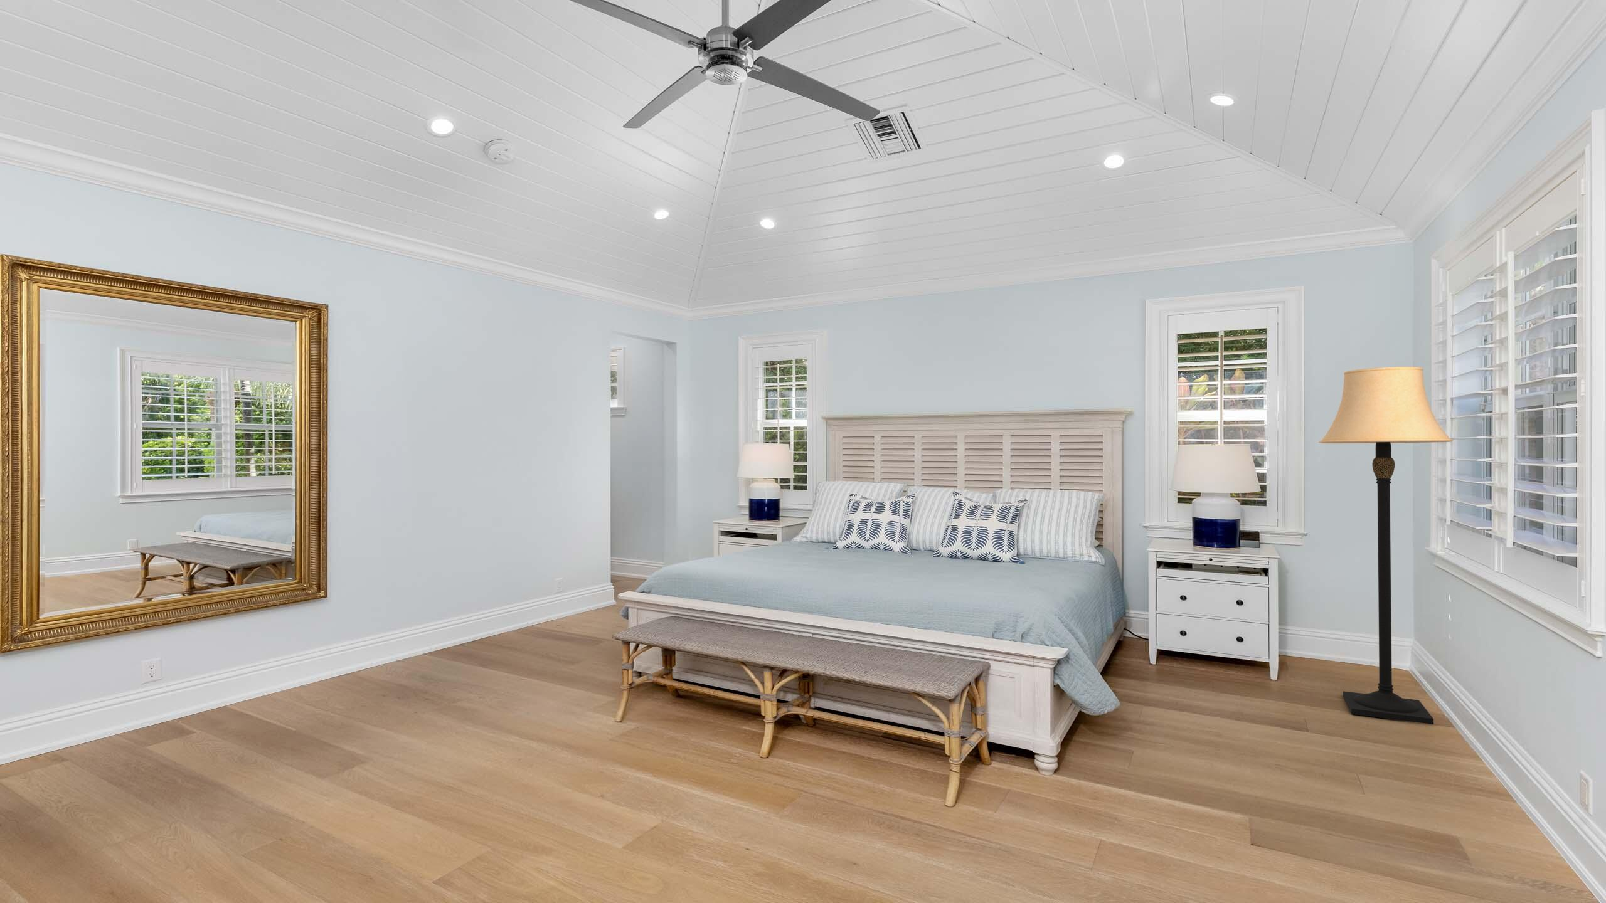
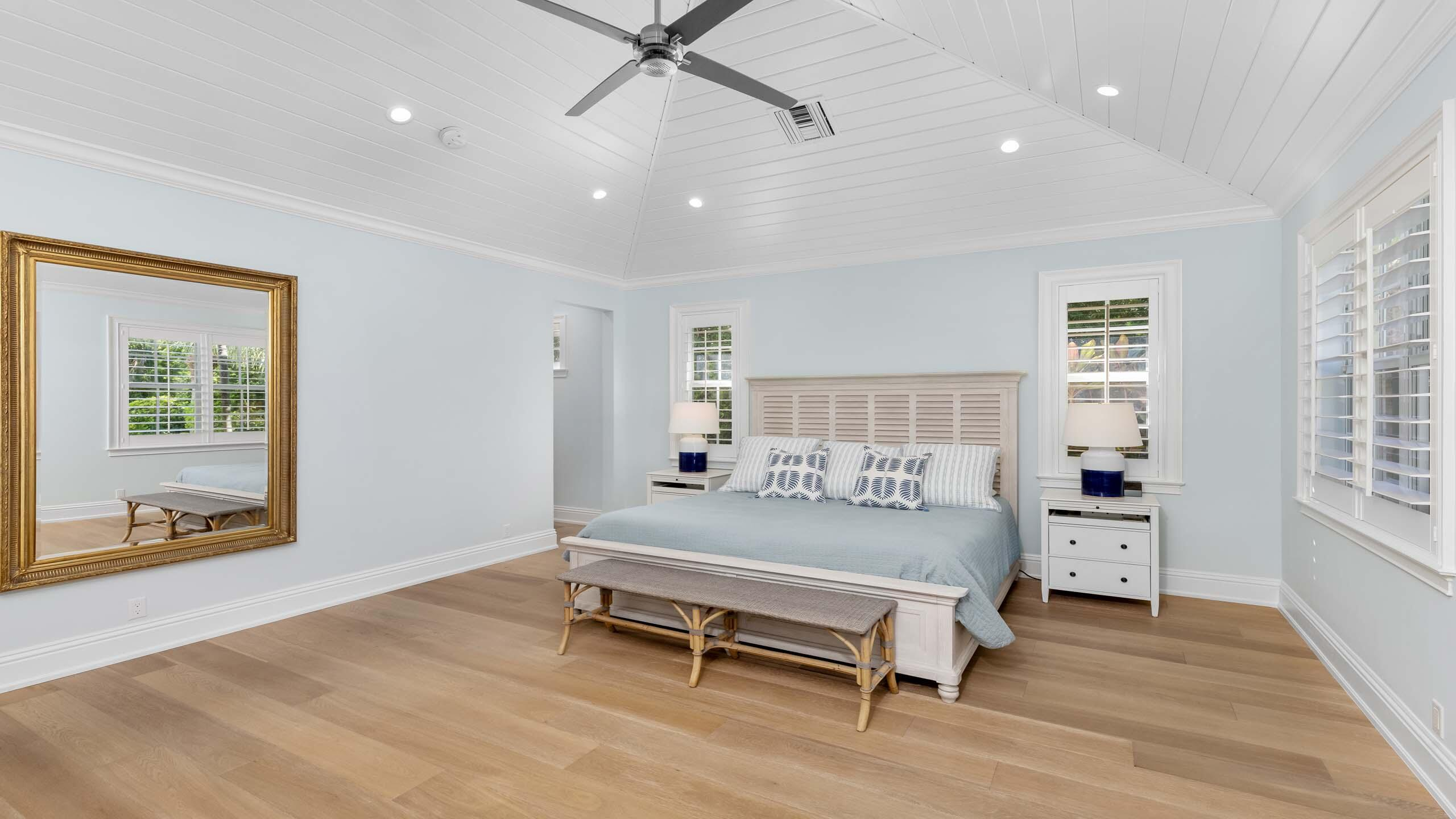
- lamp [1318,366,1454,724]
